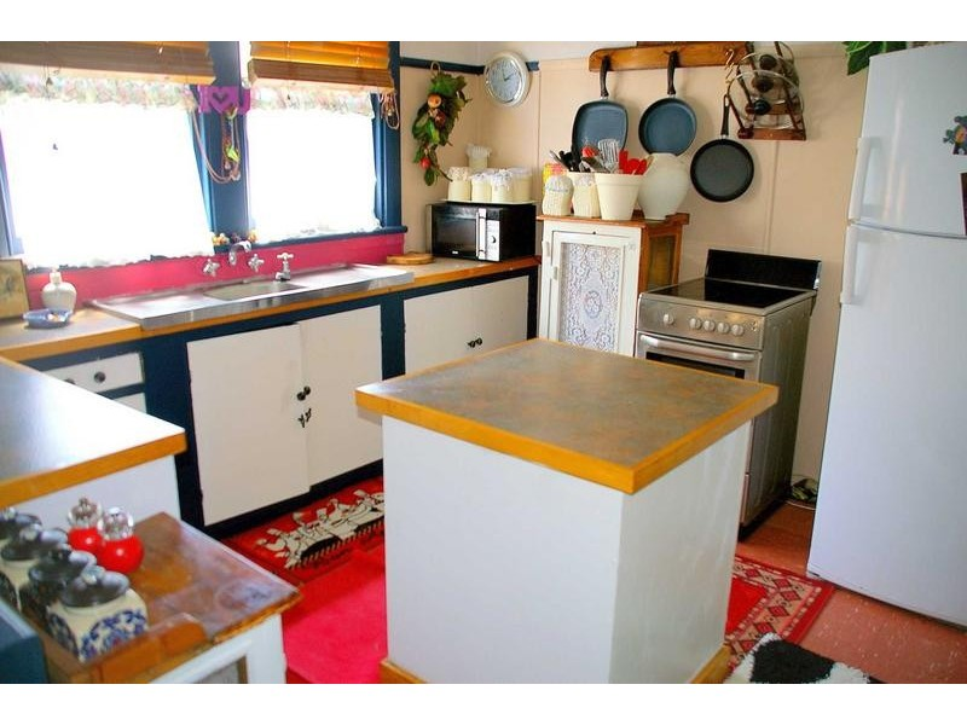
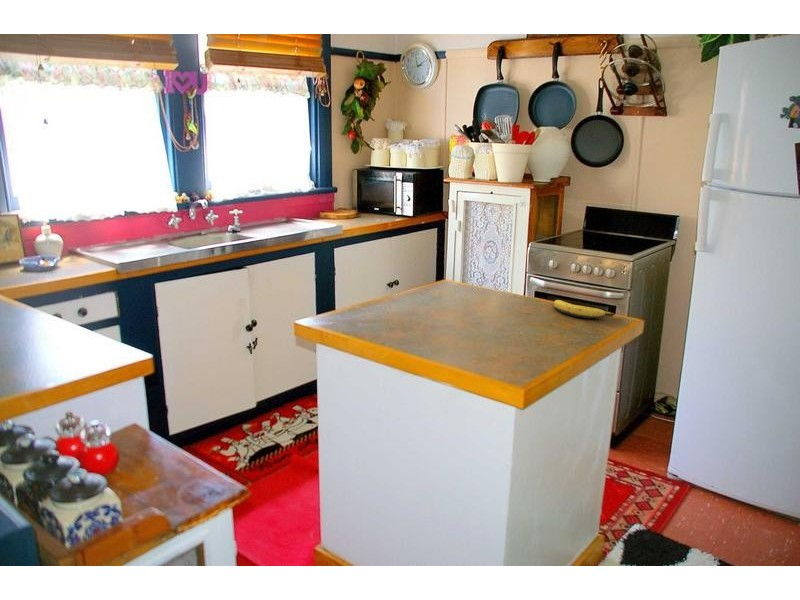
+ banana [553,299,616,320]
